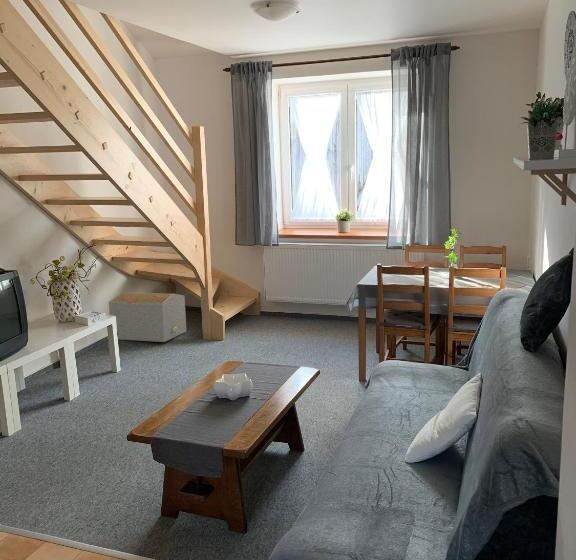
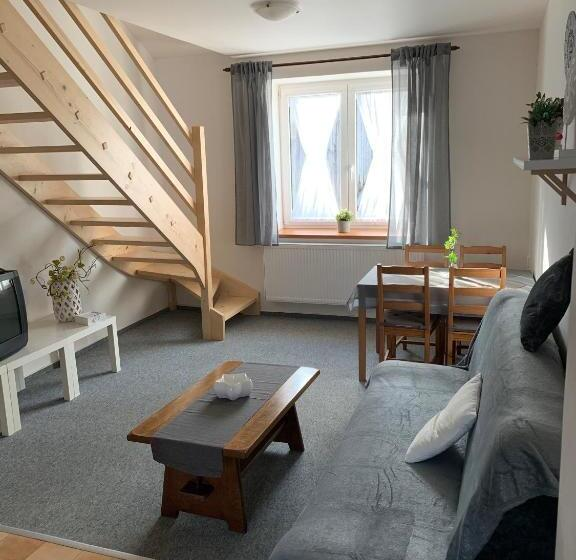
- architectural model [108,291,187,343]
